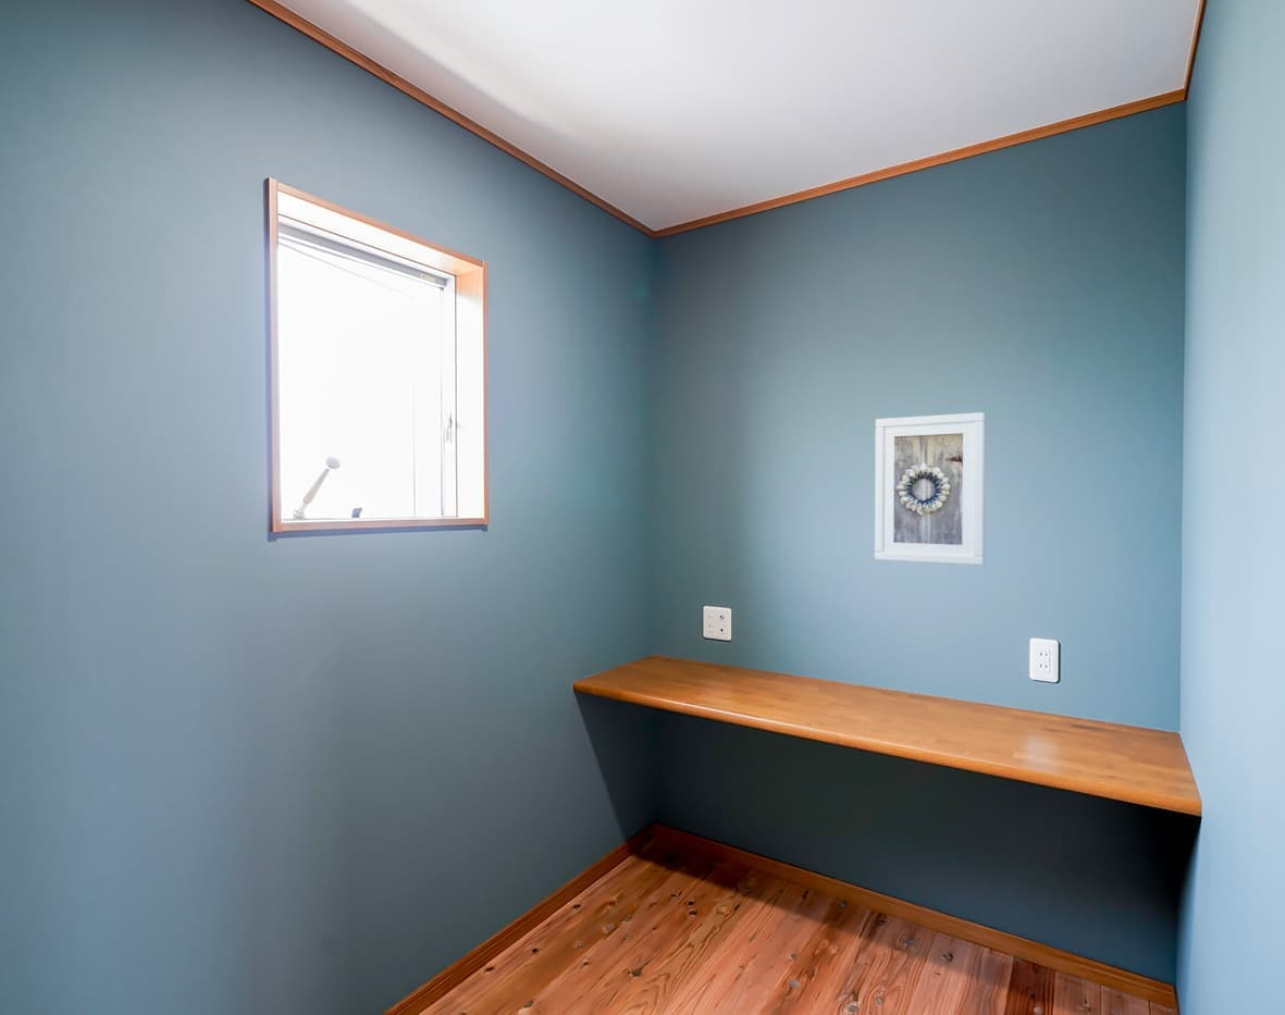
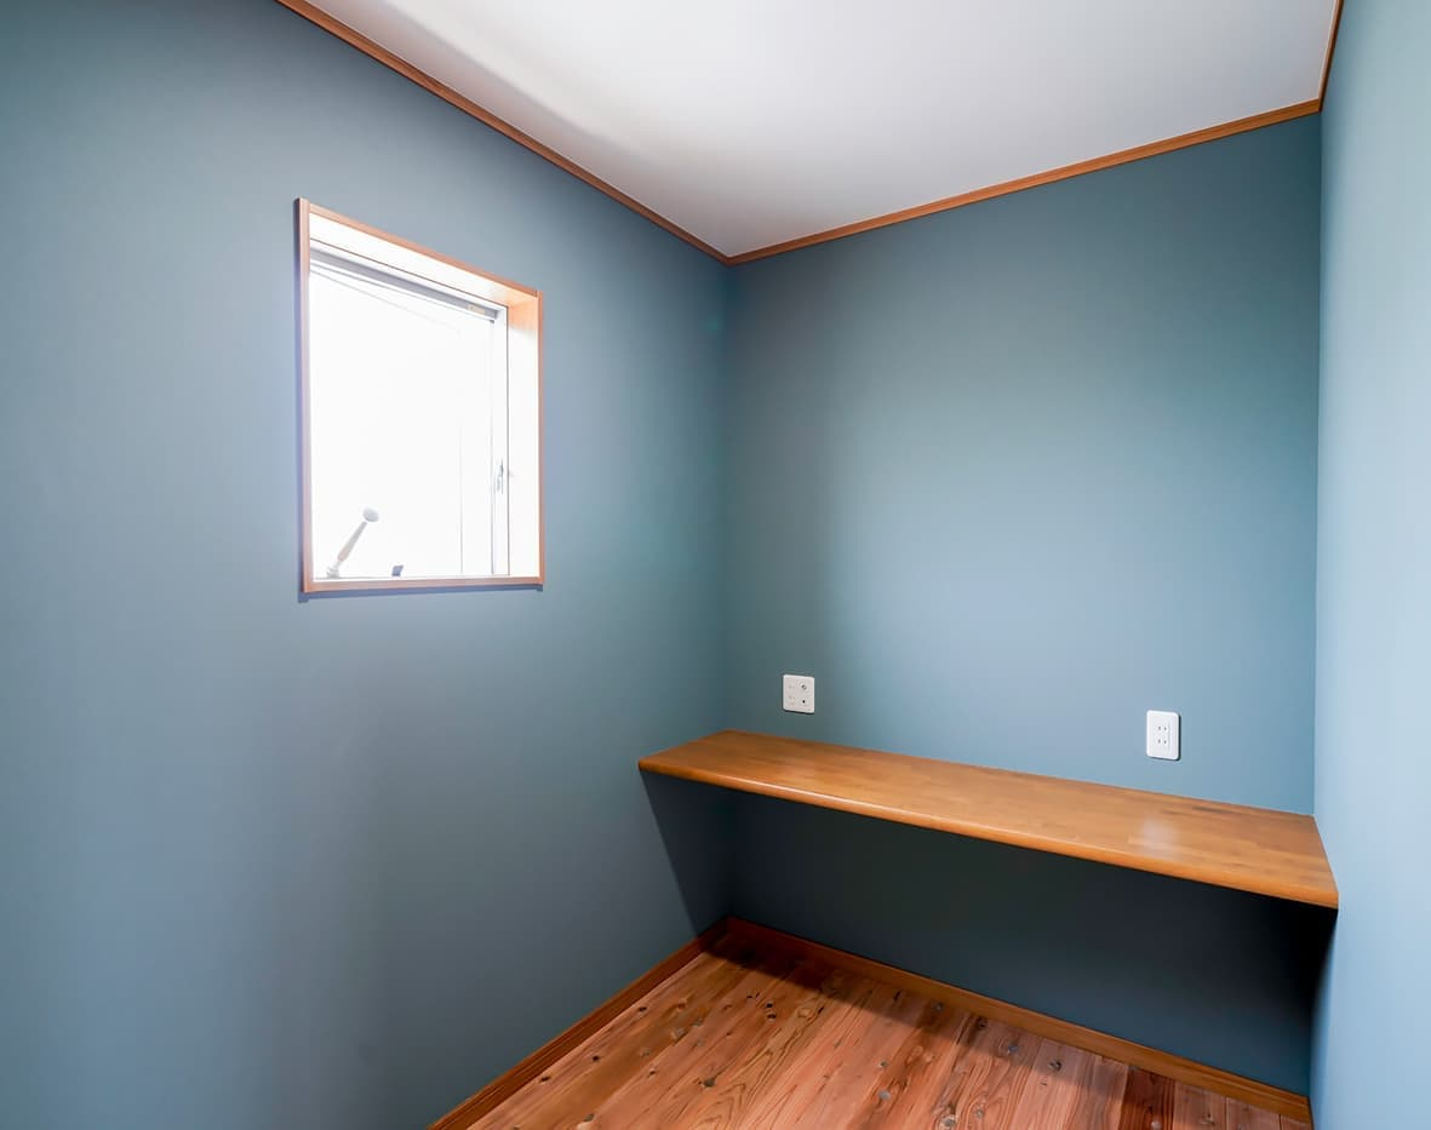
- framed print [874,411,986,566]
